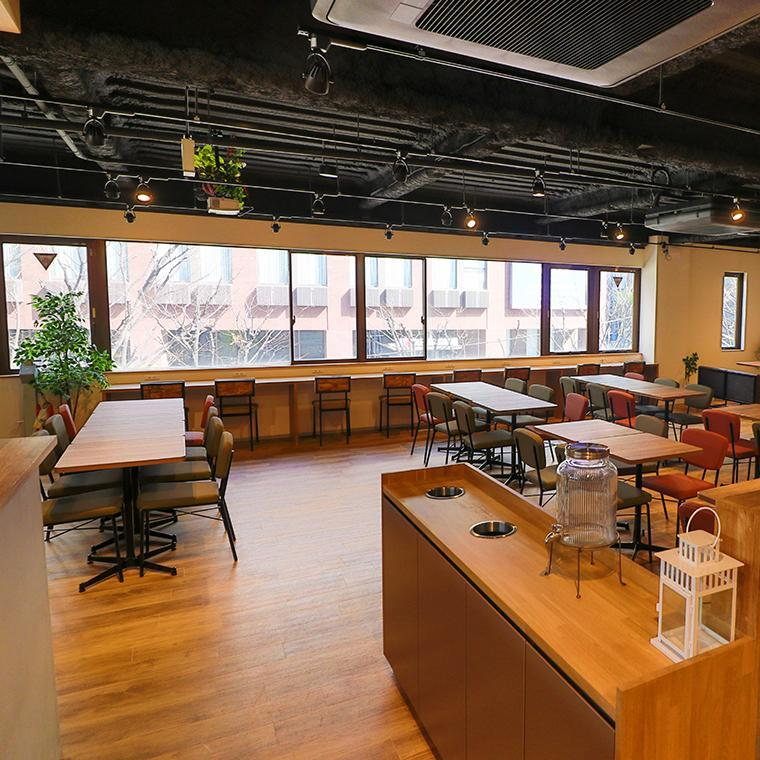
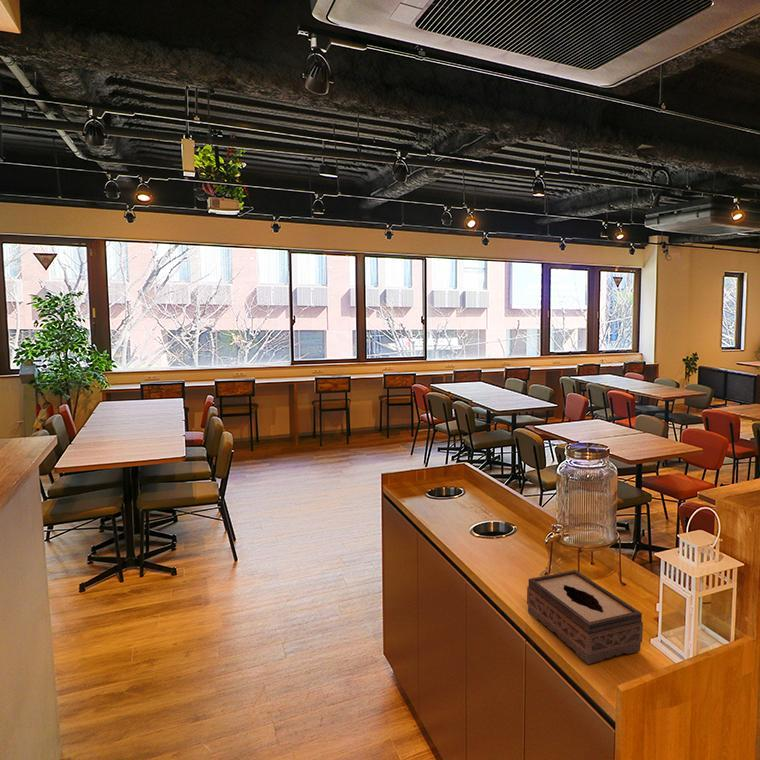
+ tissue box [526,569,644,665]
